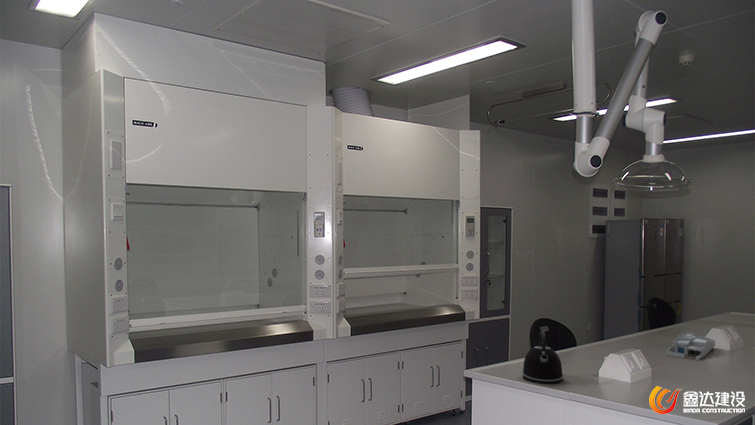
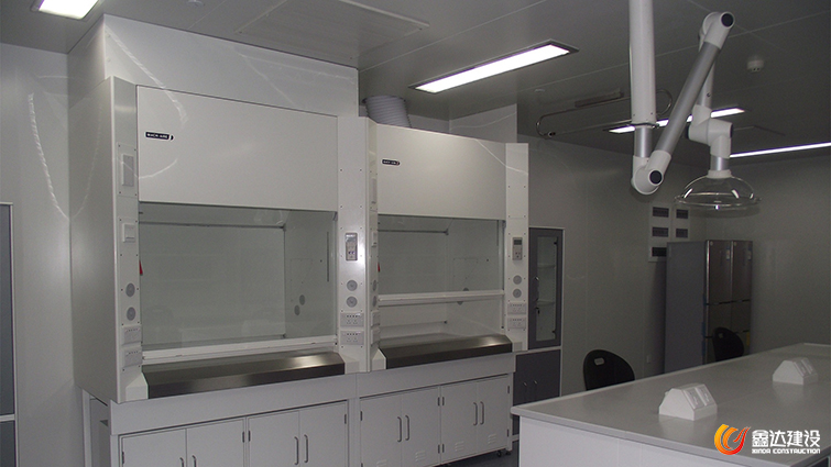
- desk organizer [665,331,716,361]
- kettle [521,330,564,385]
